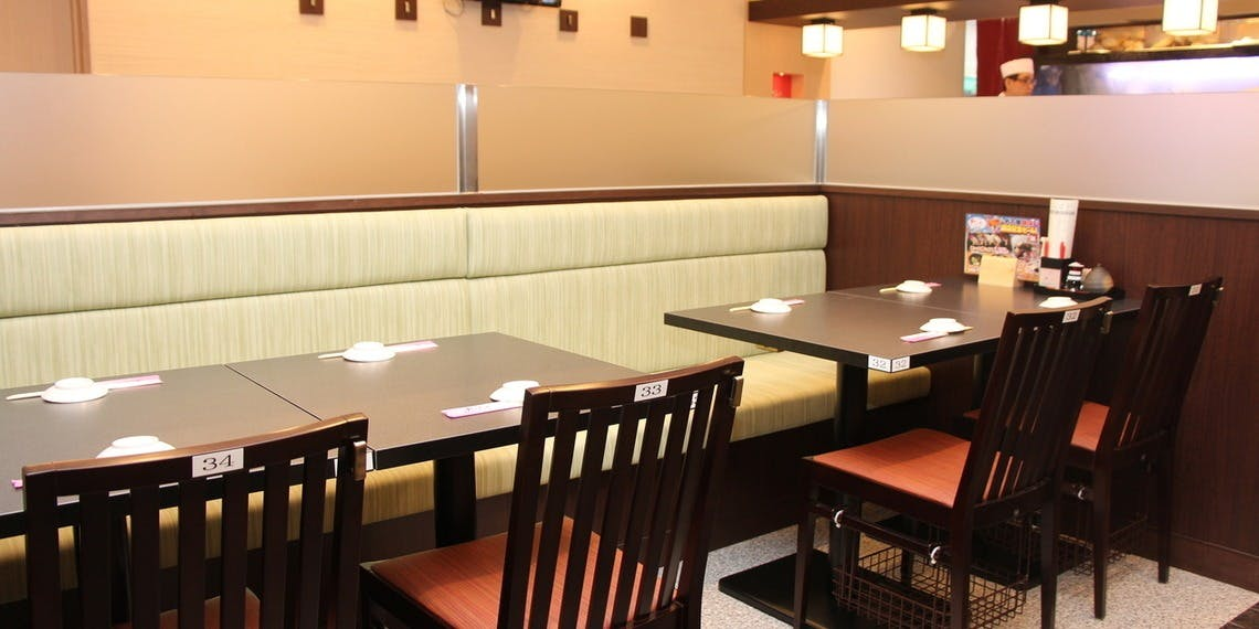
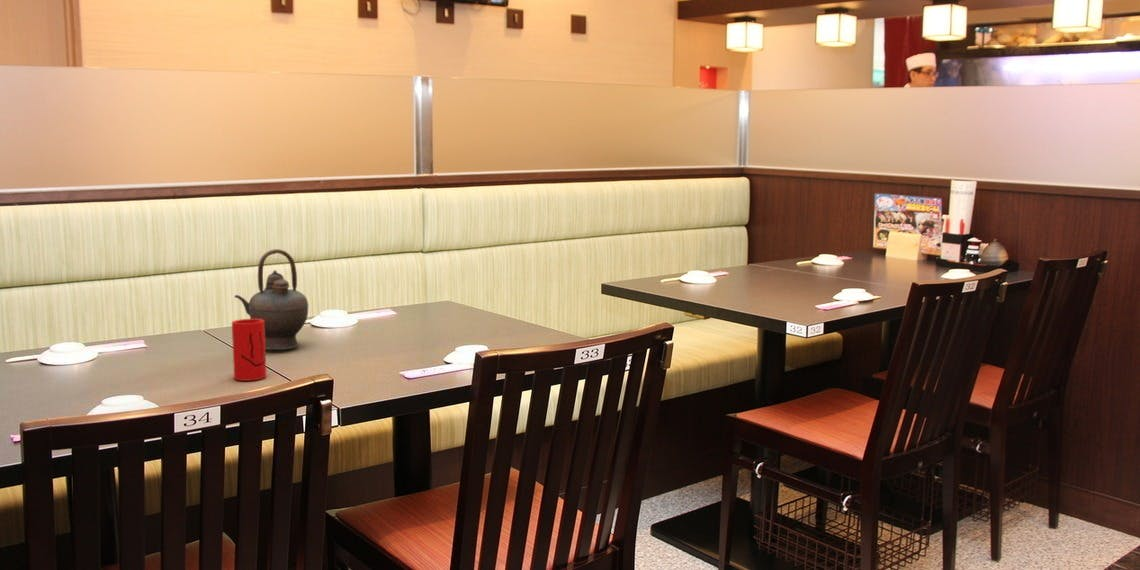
+ cup [231,318,268,382]
+ teapot [233,248,310,351]
